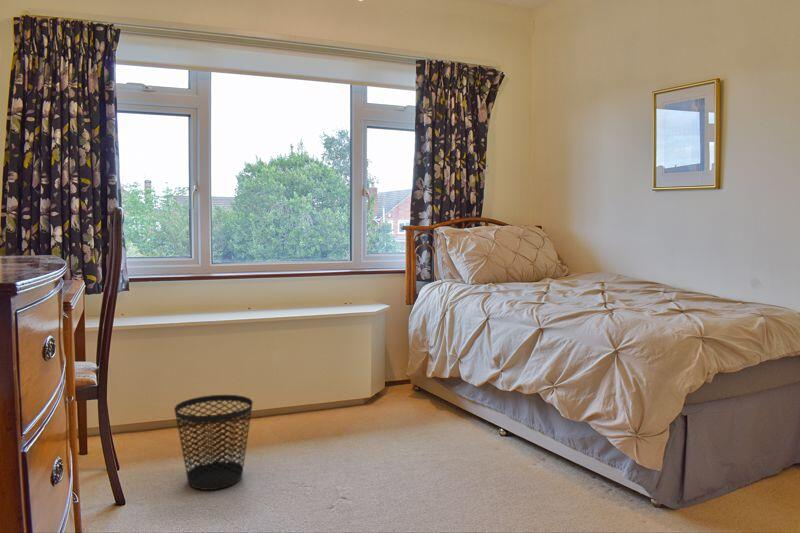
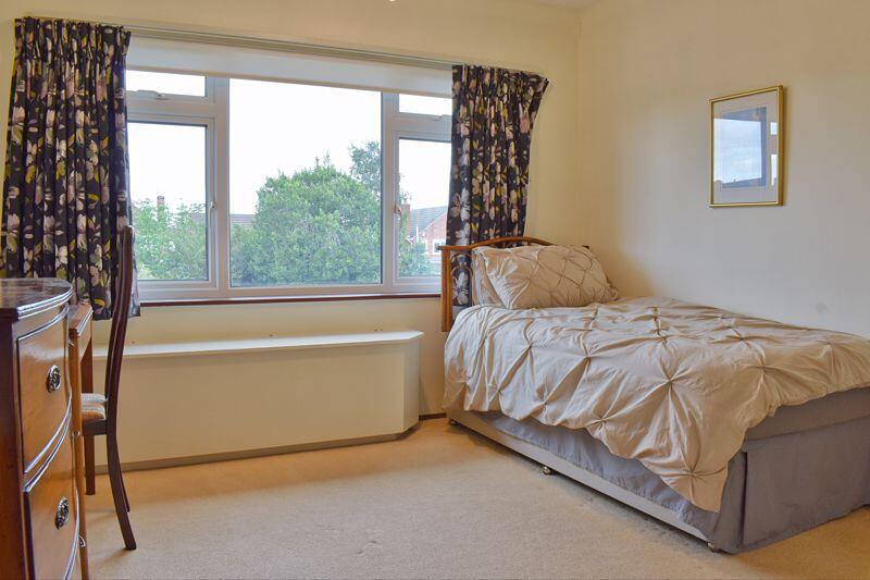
- wastebasket [173,394,254,491]
